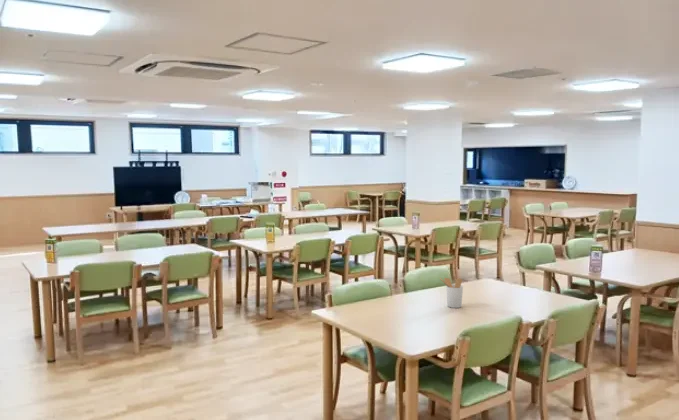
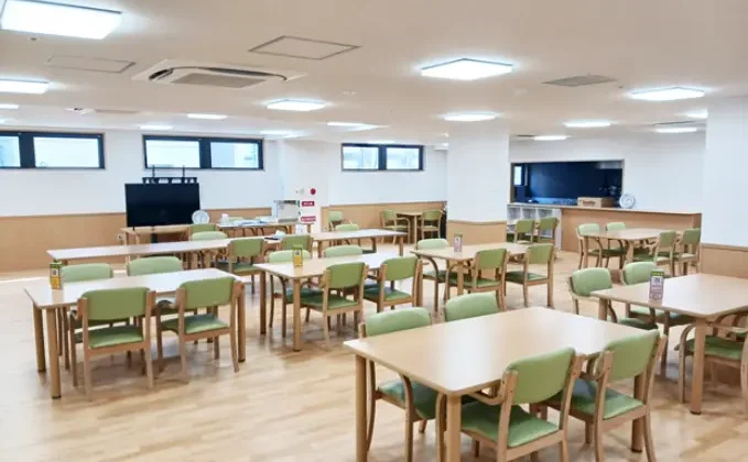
- utensil holder [439,277,464,309]
